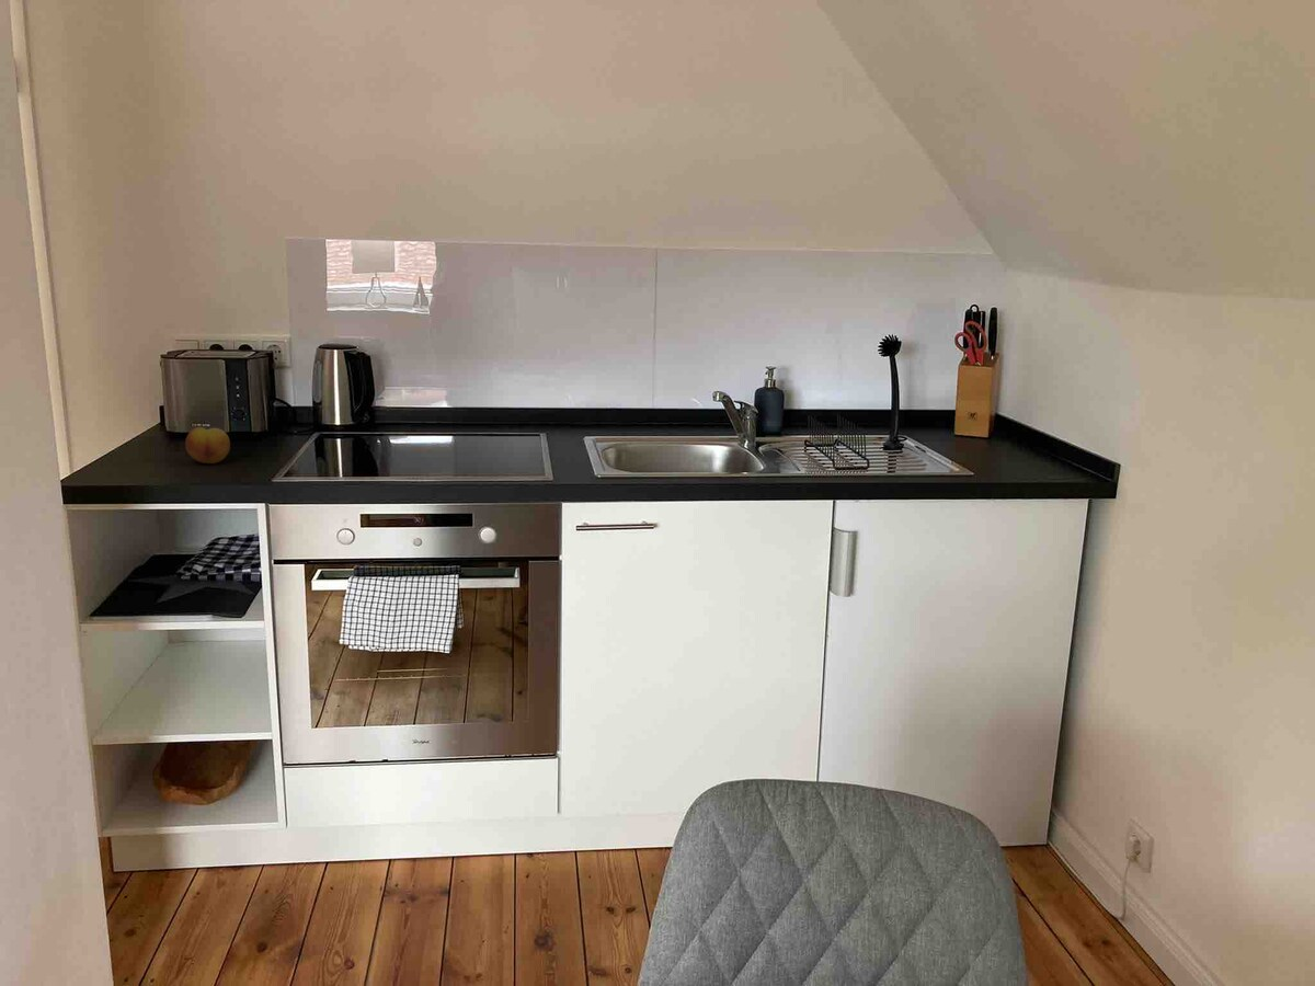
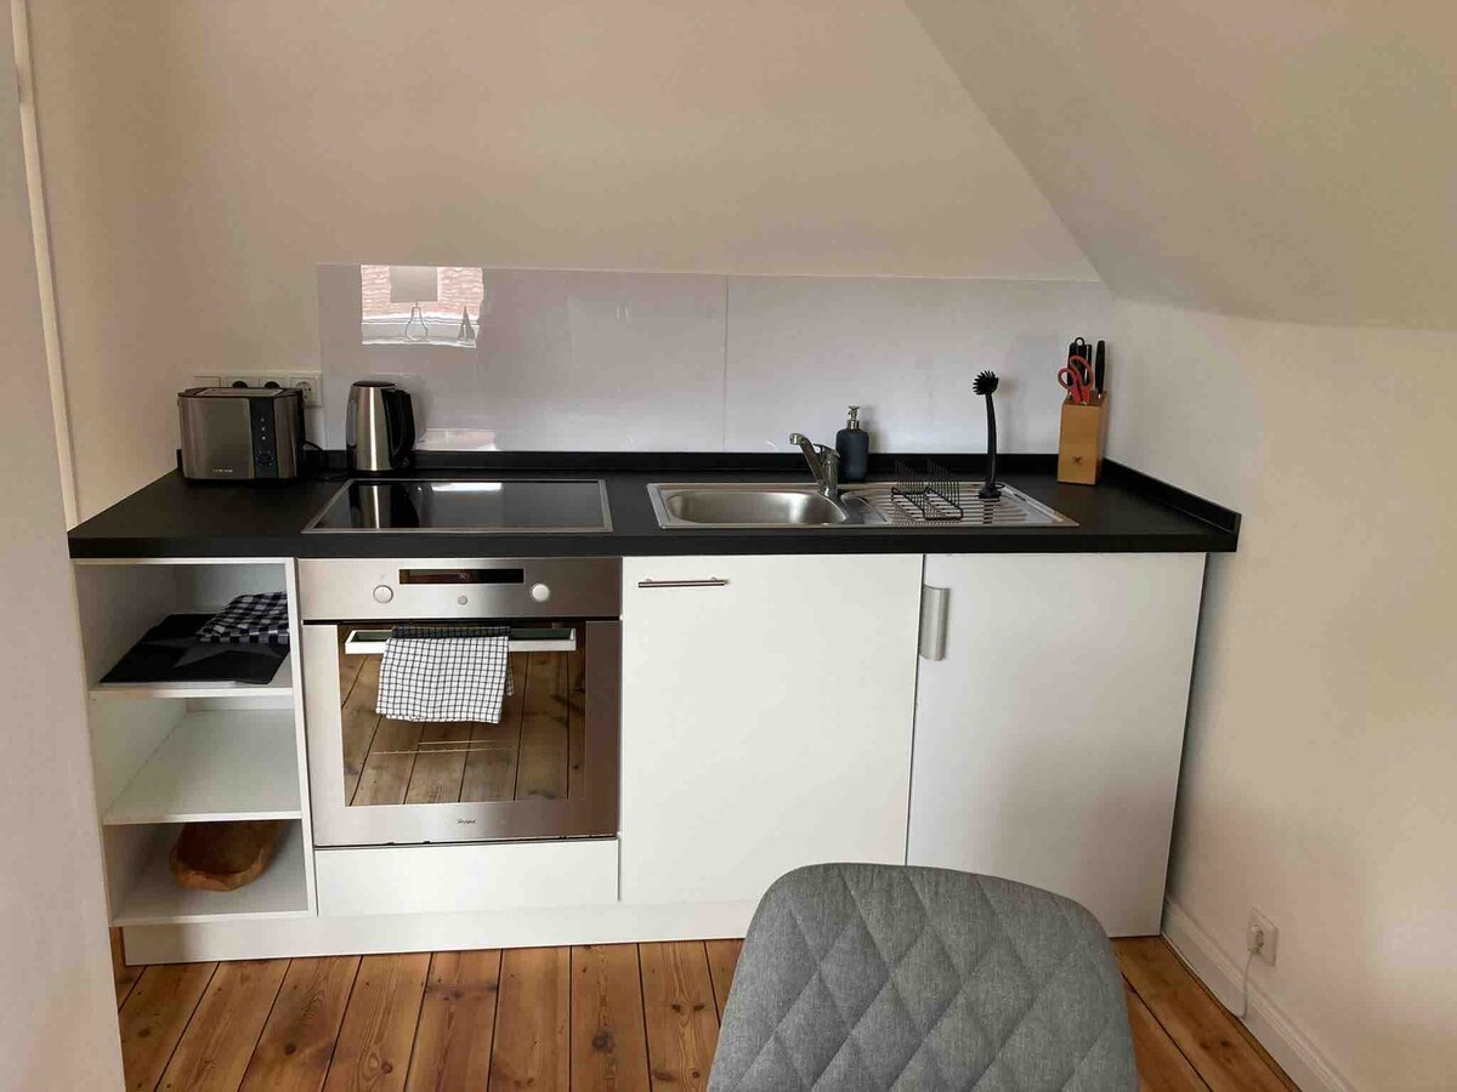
- fruit [184,426,231,465]
